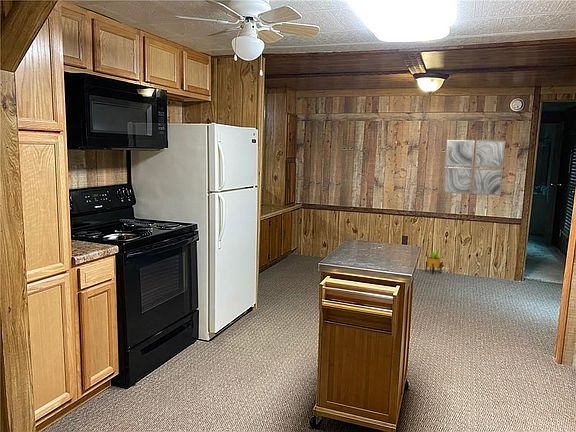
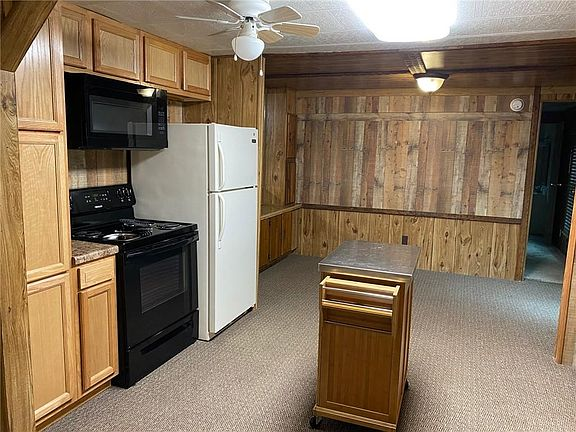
- wall art [442,139,506,197]
- potted plant [424,248,442,275]
